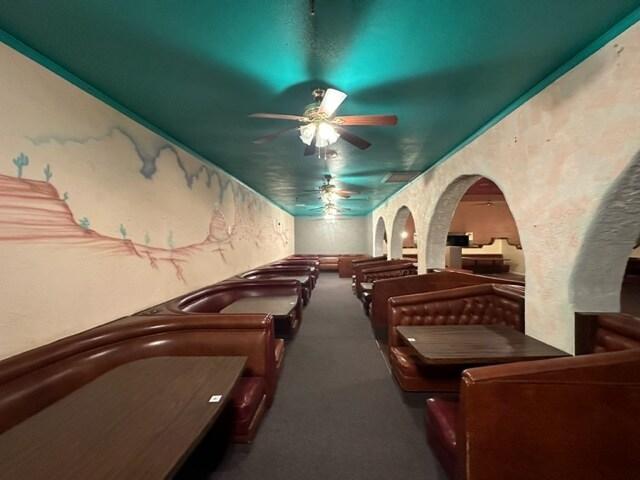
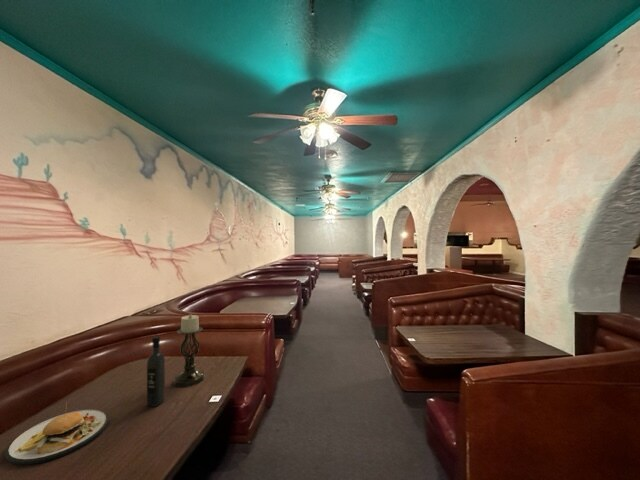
+ plate [4,401,109,466]
+ candle holder [173,313,206,388]
+ wine bottle [145,335,166,408]
